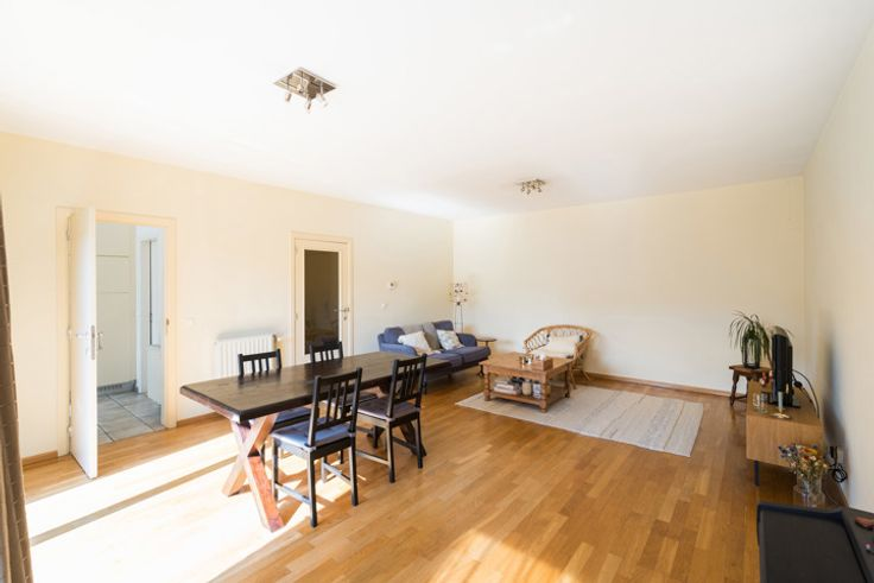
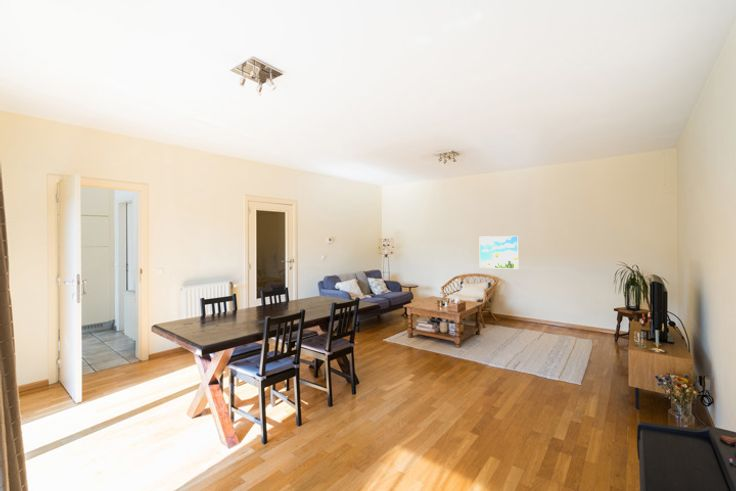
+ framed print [479,235,519,270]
